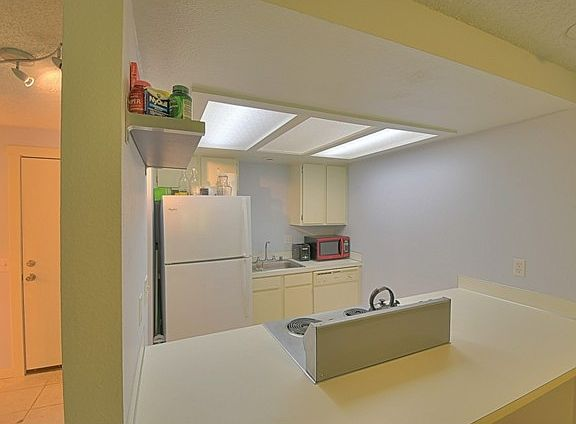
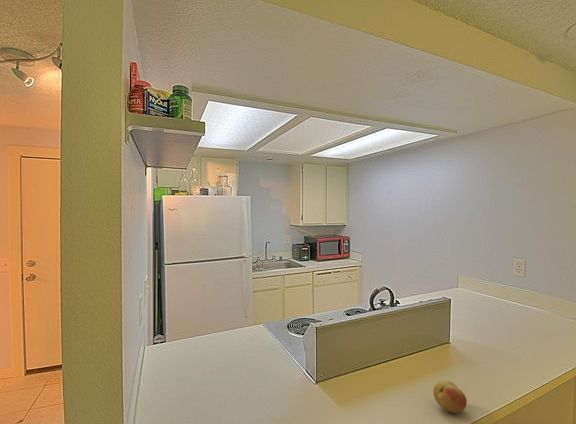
+ fruit [432,379,468,414]
